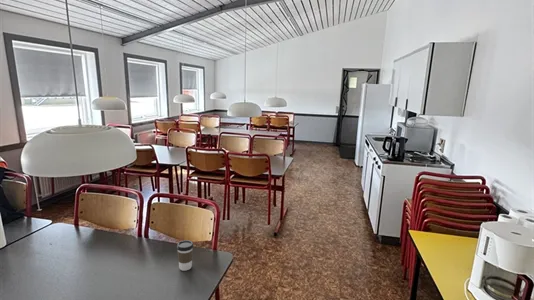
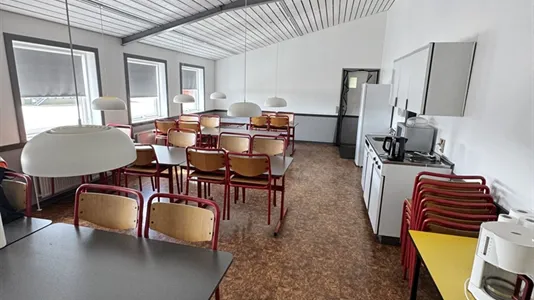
- coffee cup [176,239,194,272]
